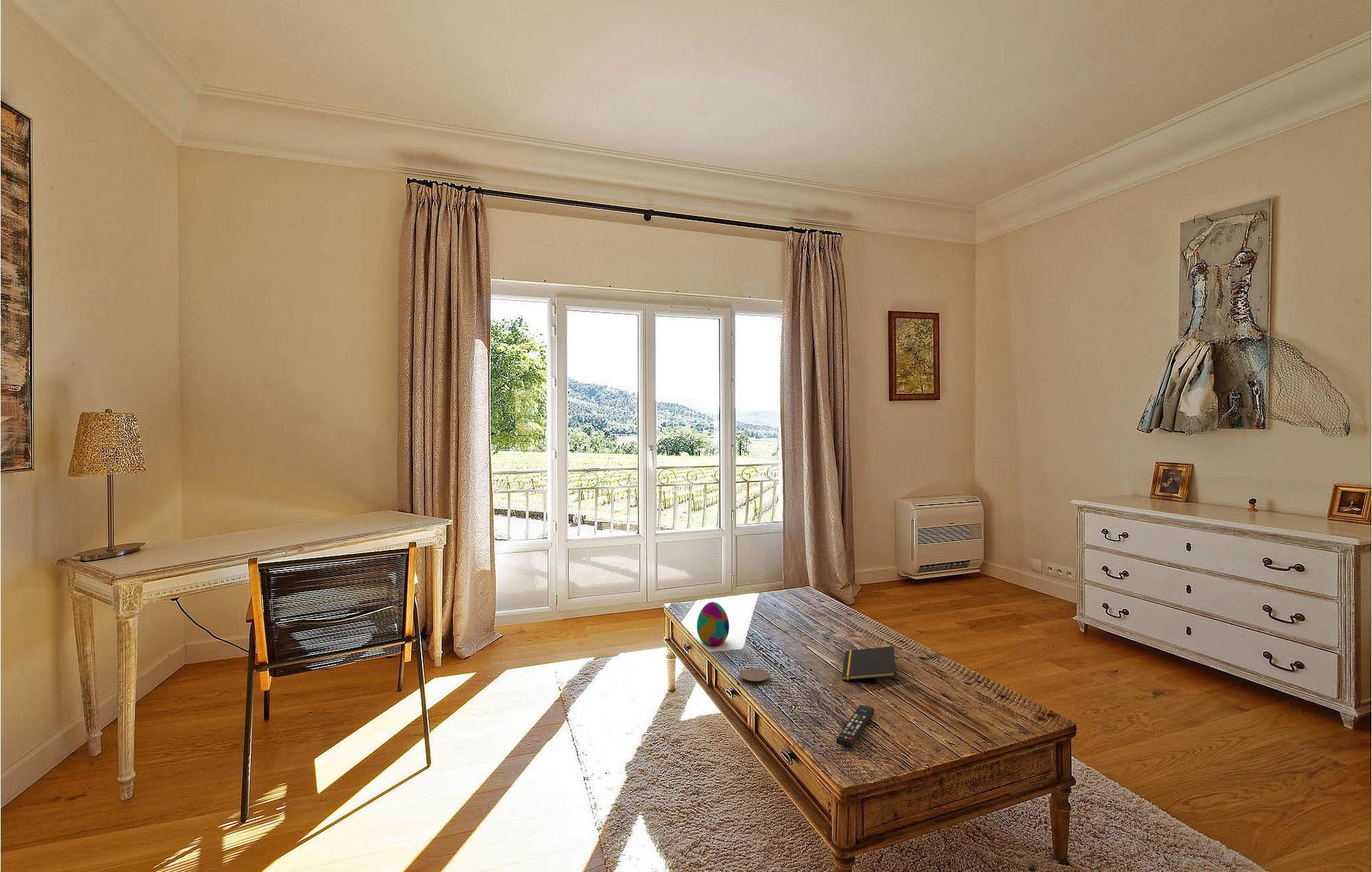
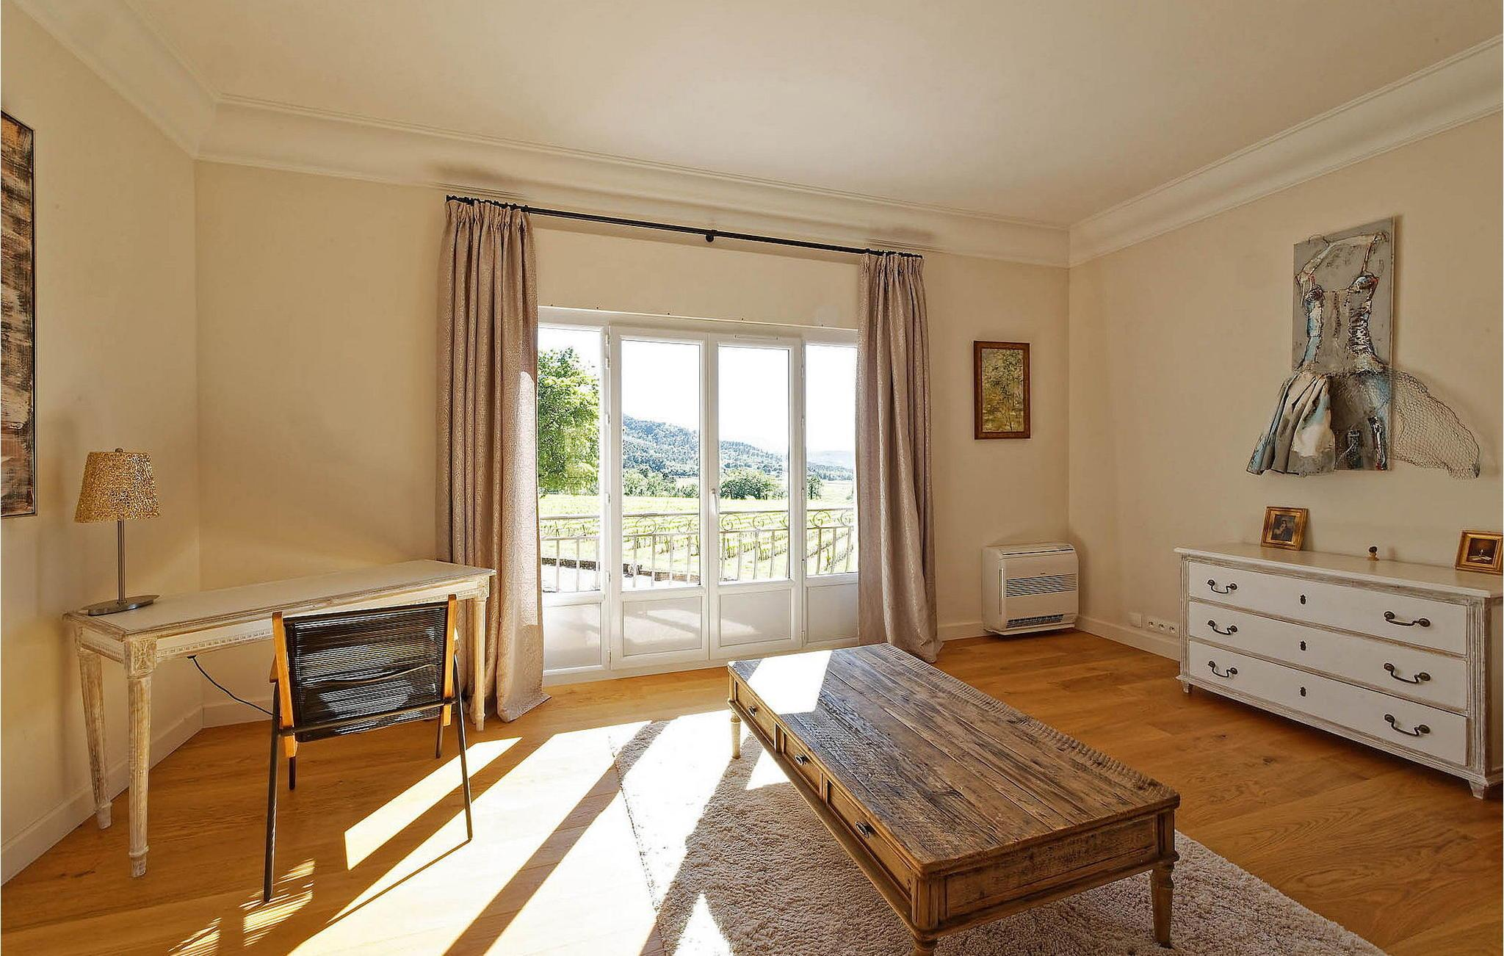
- notepad [841,646,897,681]
- coaster [739,668,771,686]
- decorative egg [696,601,730,646]
- remote control [836,704,875,748]
